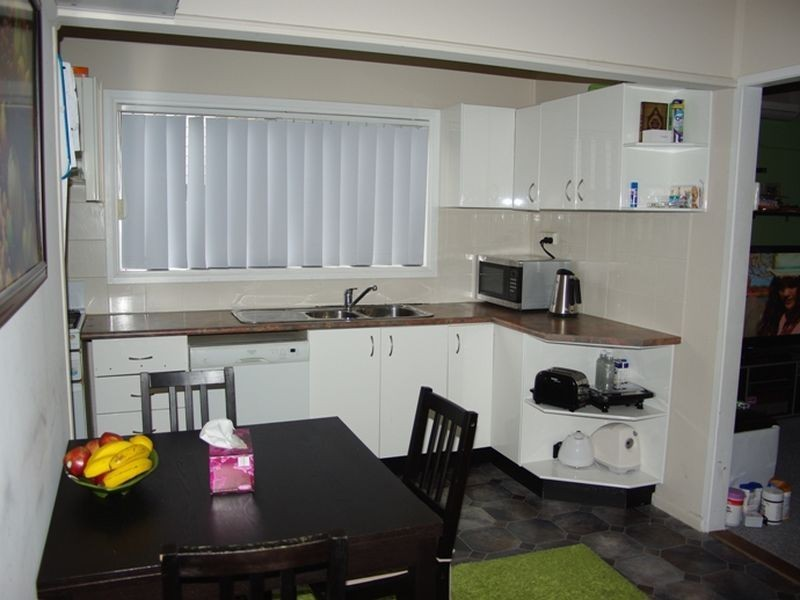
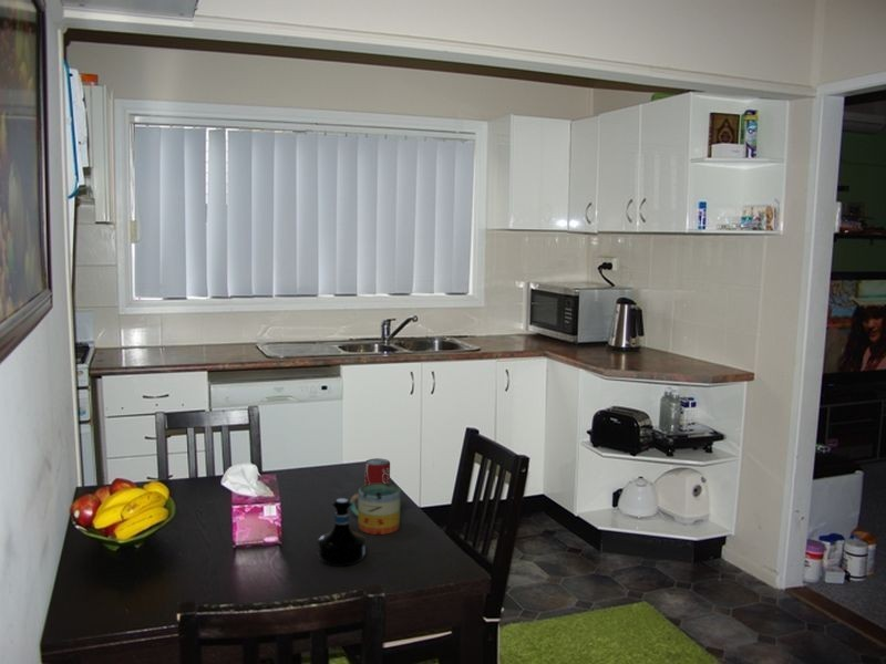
+ mug [349,484,402,536]
+ tequila bottle [316,497,367,568]
+ beverage can [363,457,391,486]
